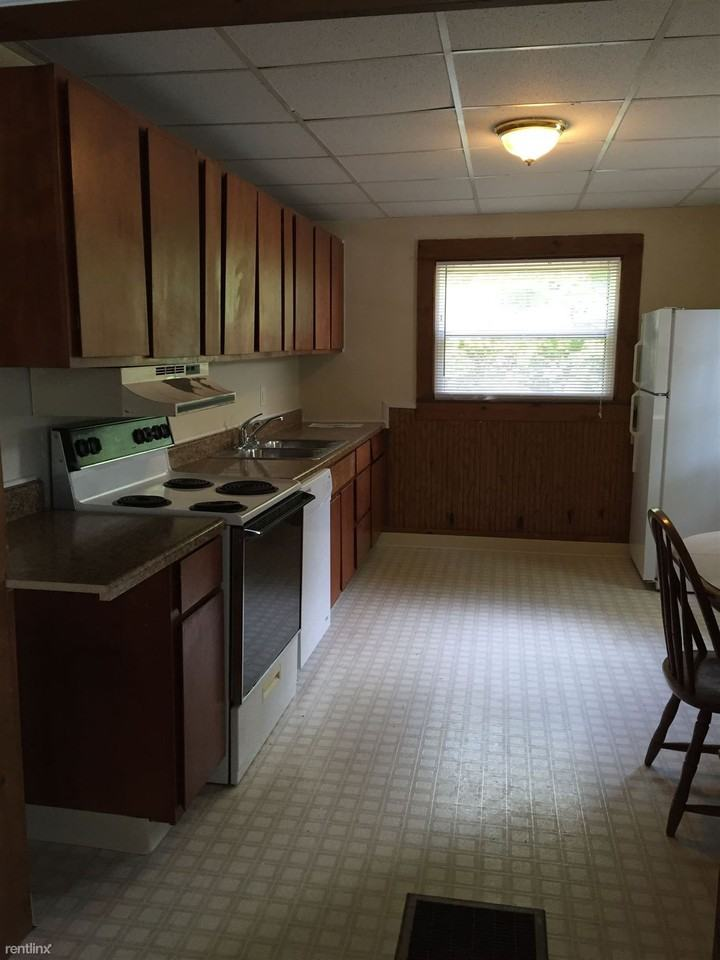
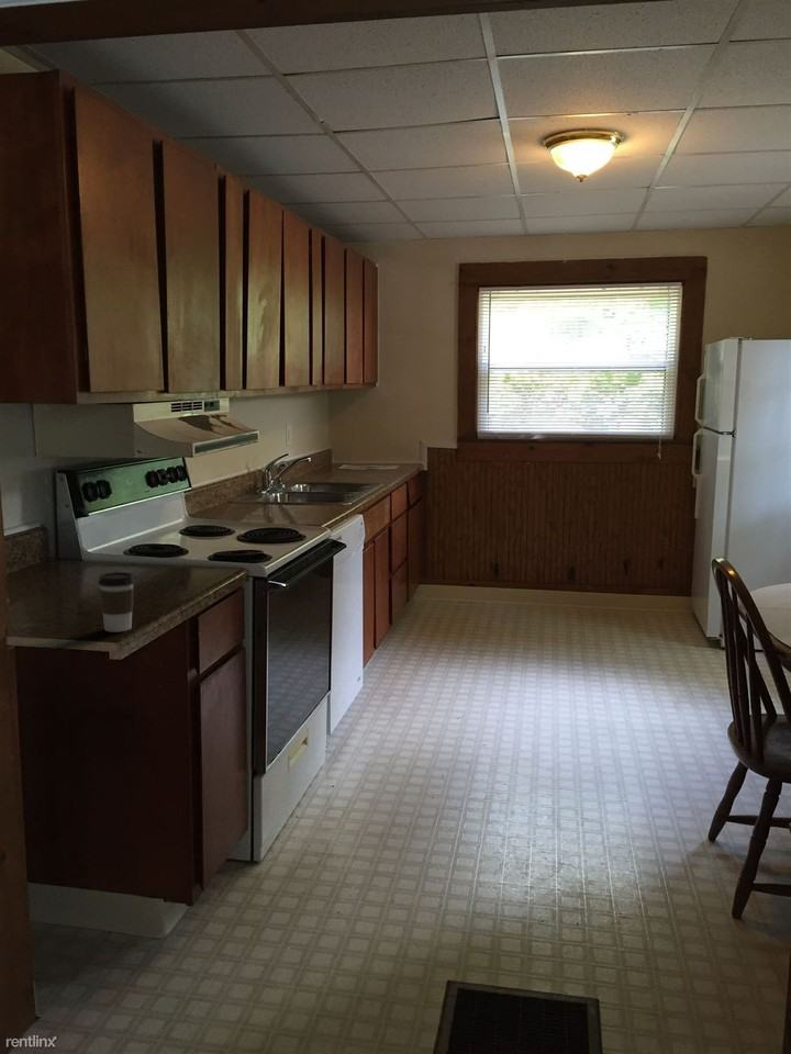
+ coffee cup [97,571,136,633]
